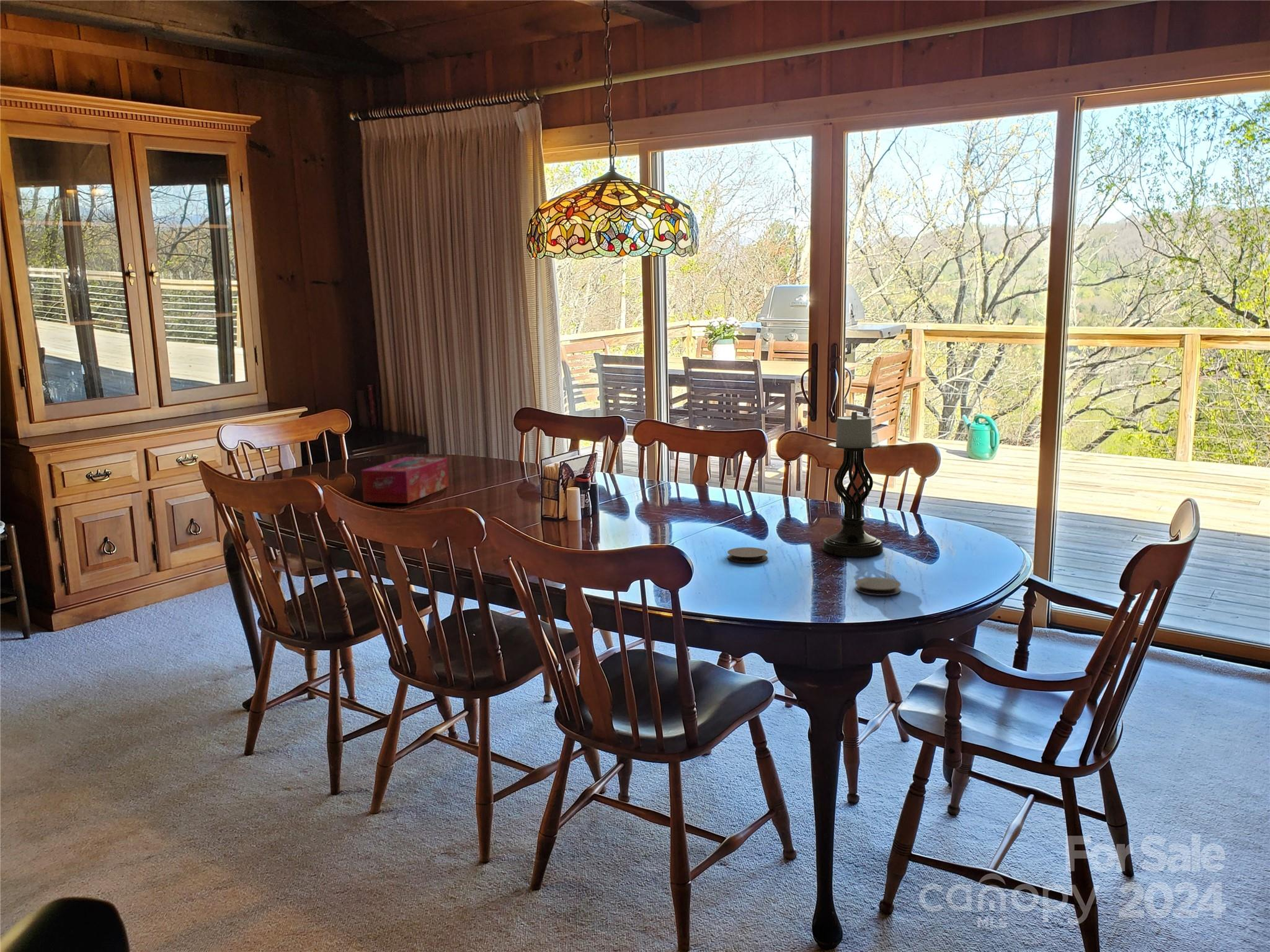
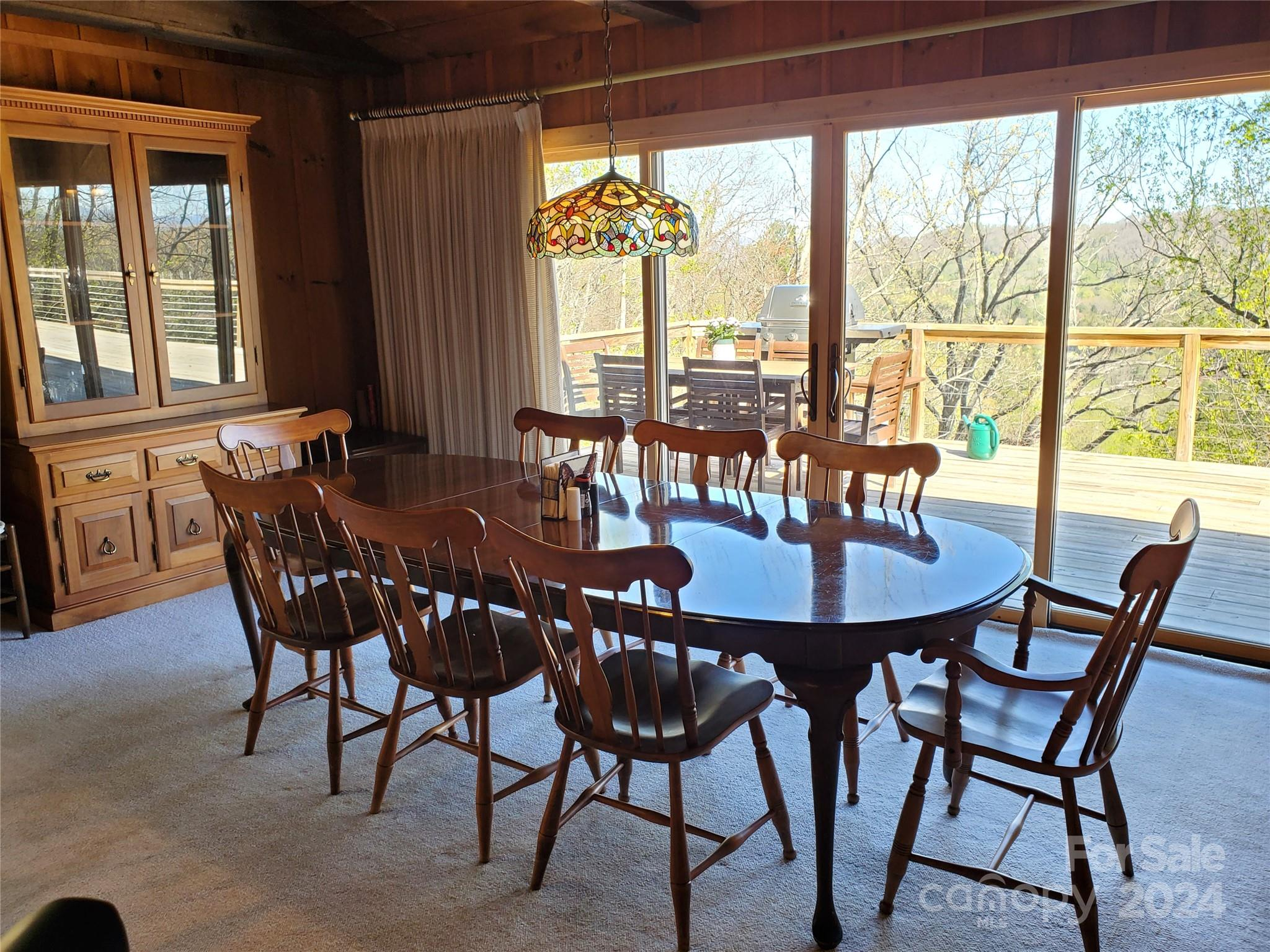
- candle holder [822,411,884,557]
- coaster [727,547,768,563]
- tissue box [361,456,449,504]
- coaster [854,576,902,596]
